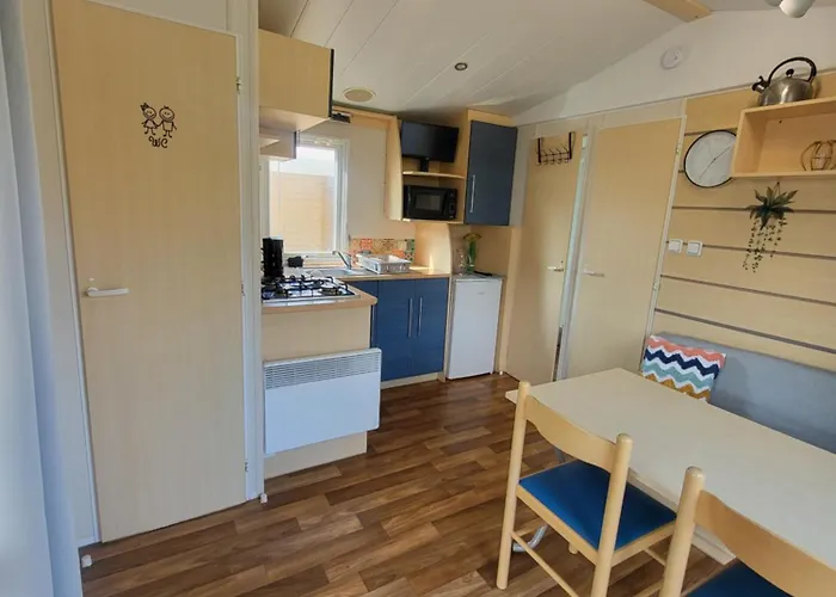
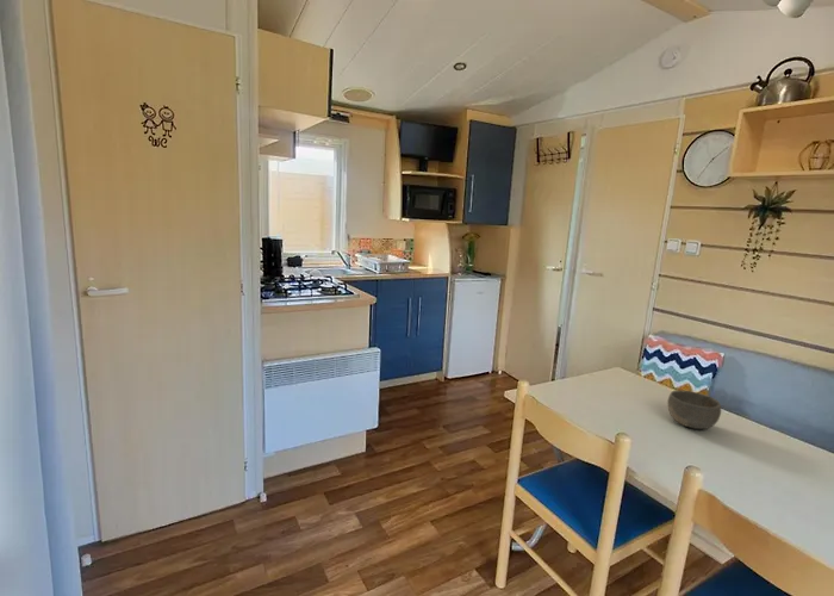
+ bowl [666,390,722,430]
